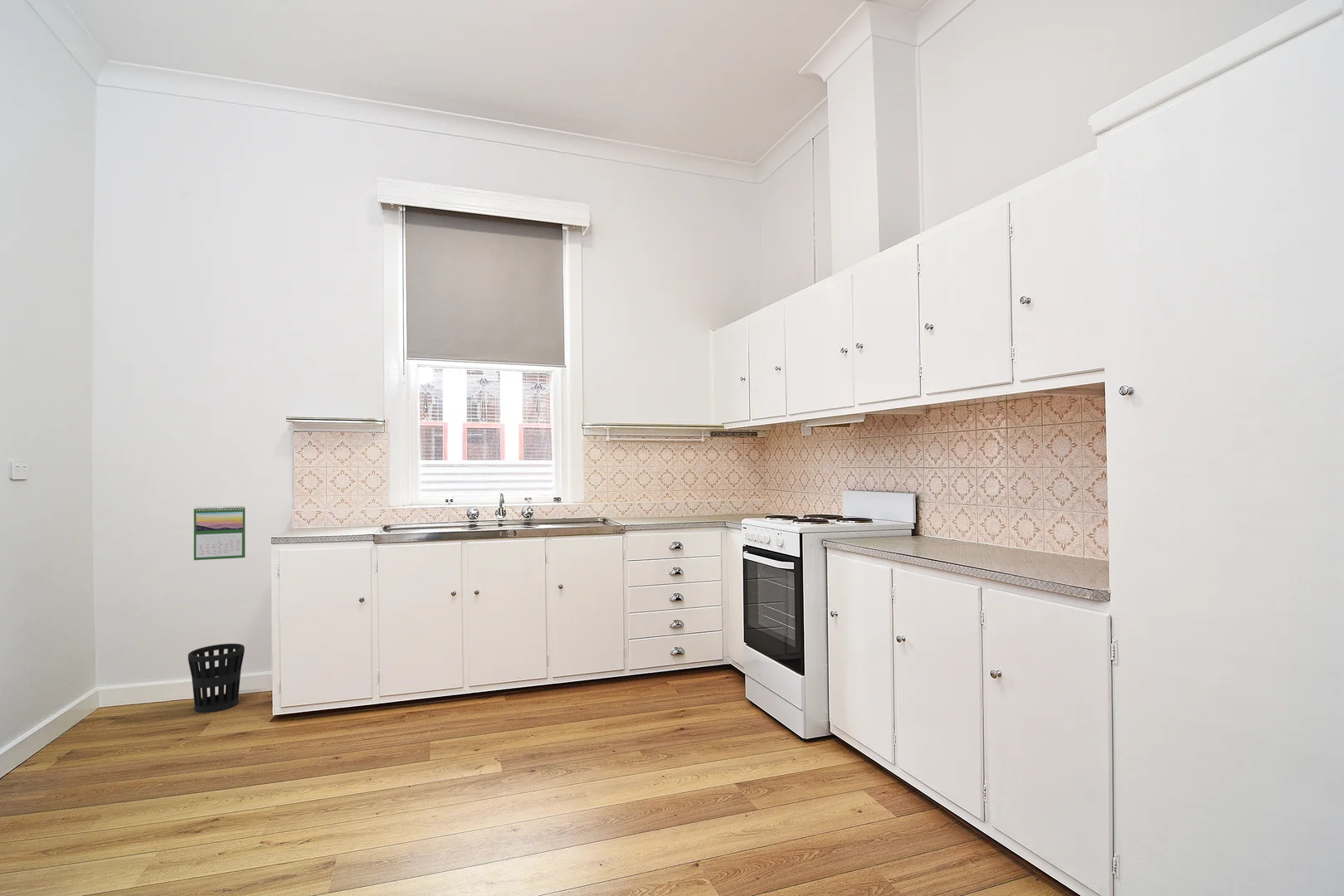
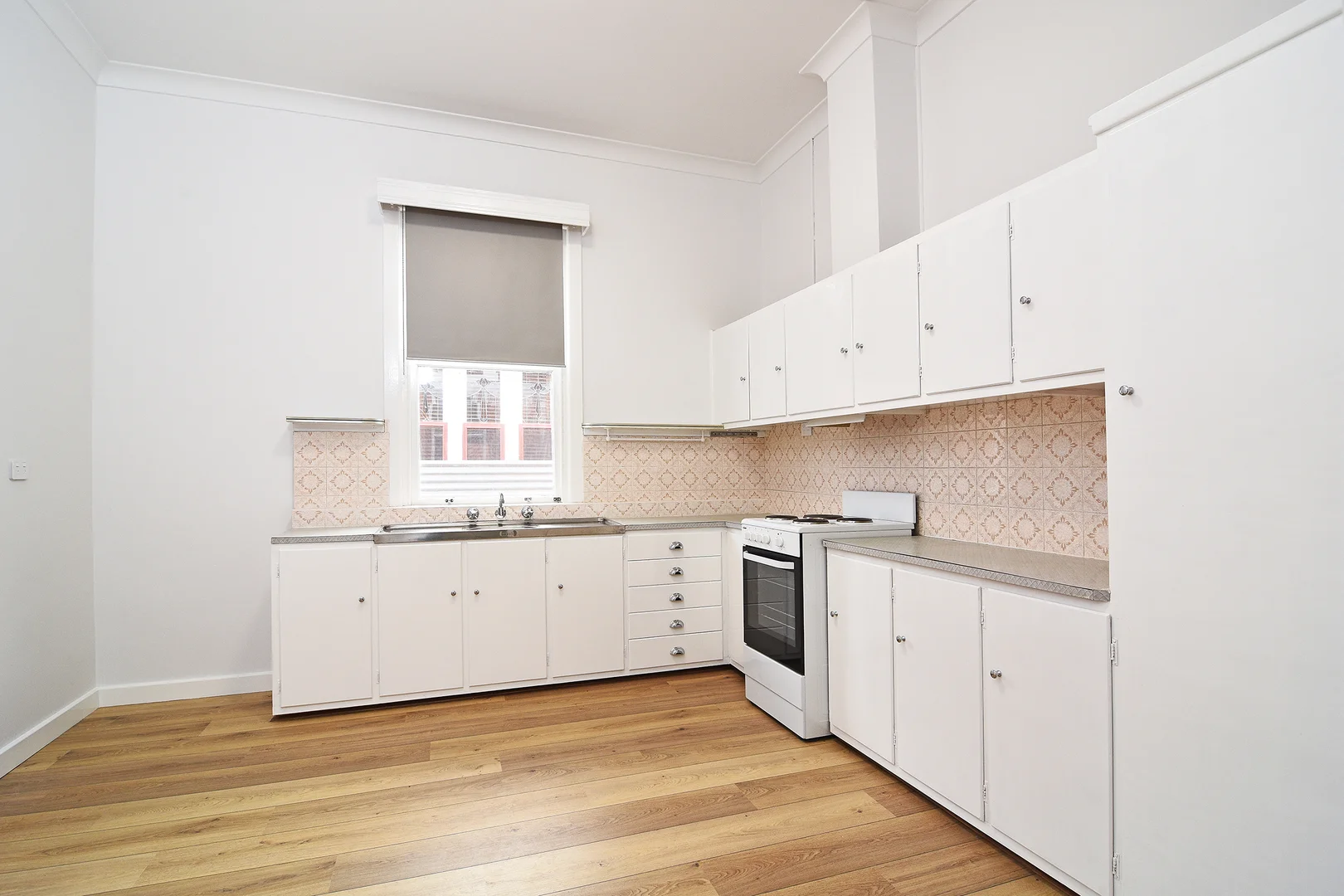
- wastebasket [187,643,246,713]
- calendar [193,505,246,561]
